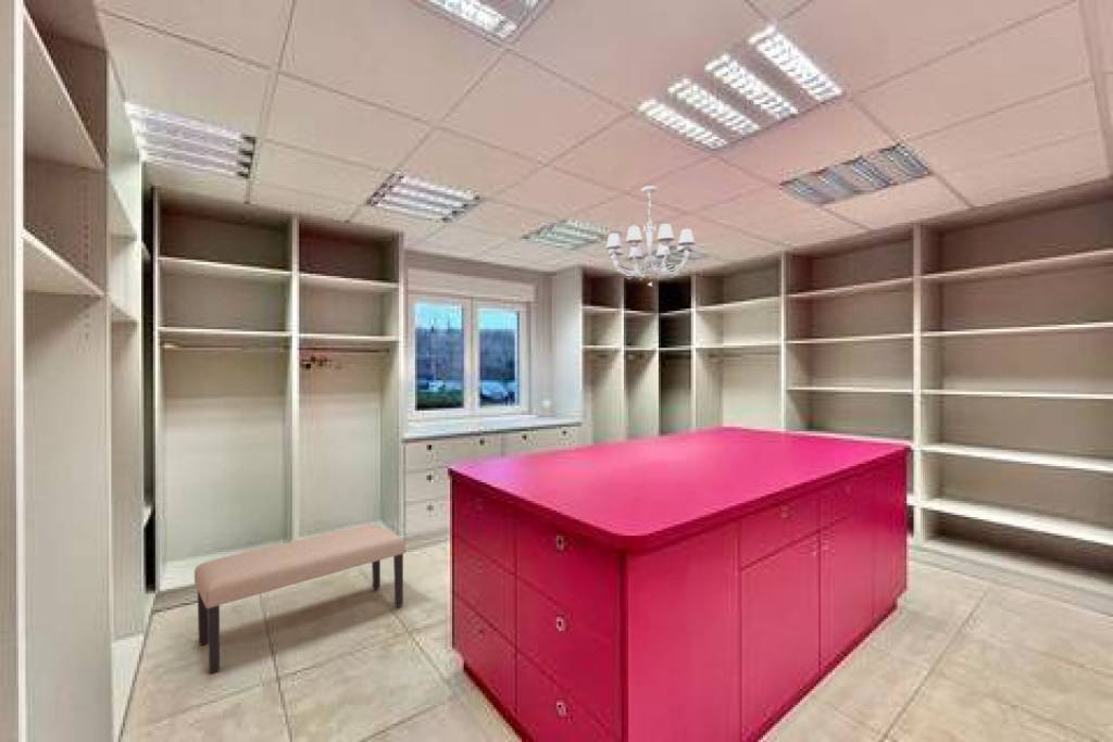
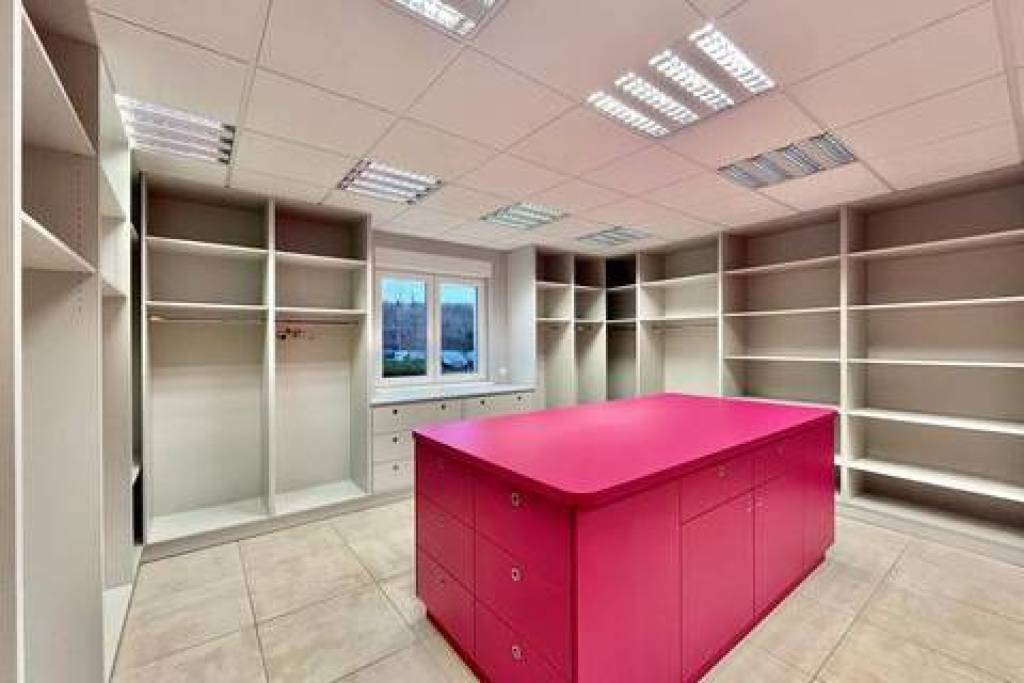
- bench [193,523,407,675]
- chandelier [605,185,697,287]
